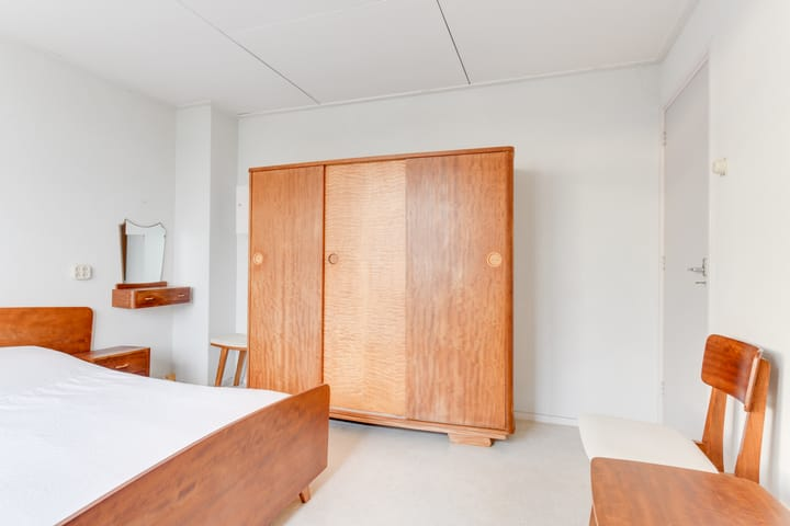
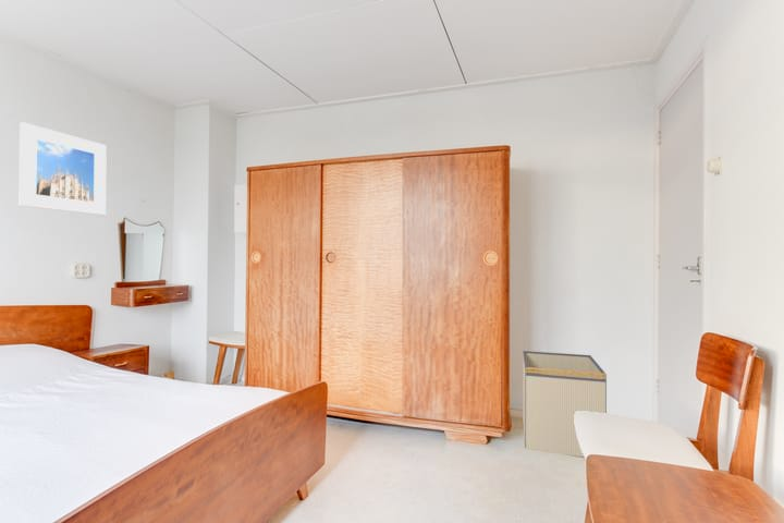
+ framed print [19,121,108,216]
+ storage bin [522,350,608,459]
